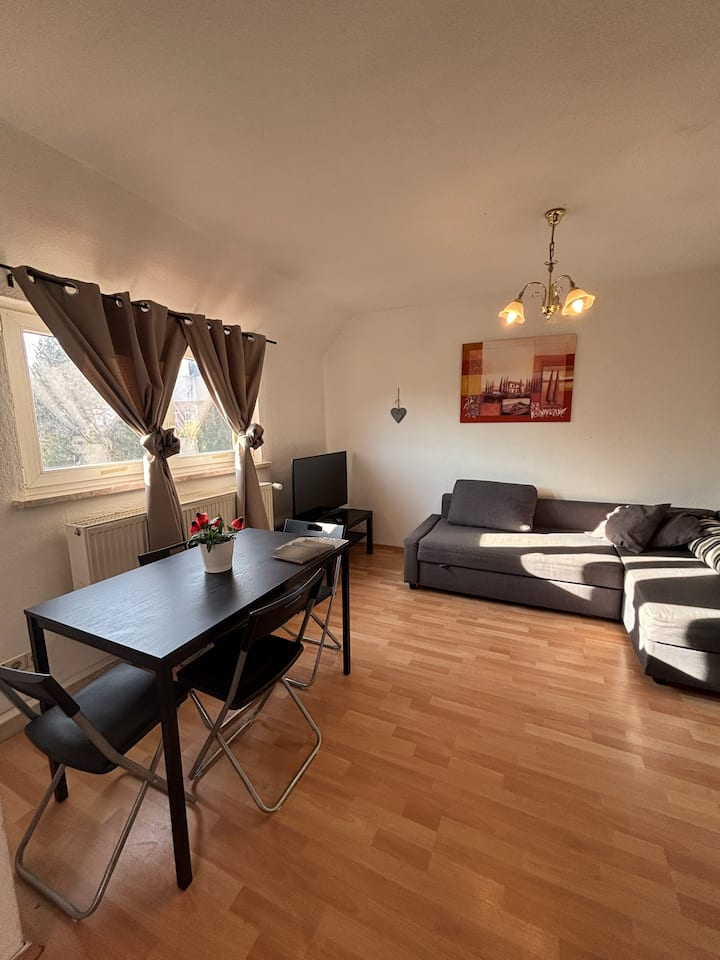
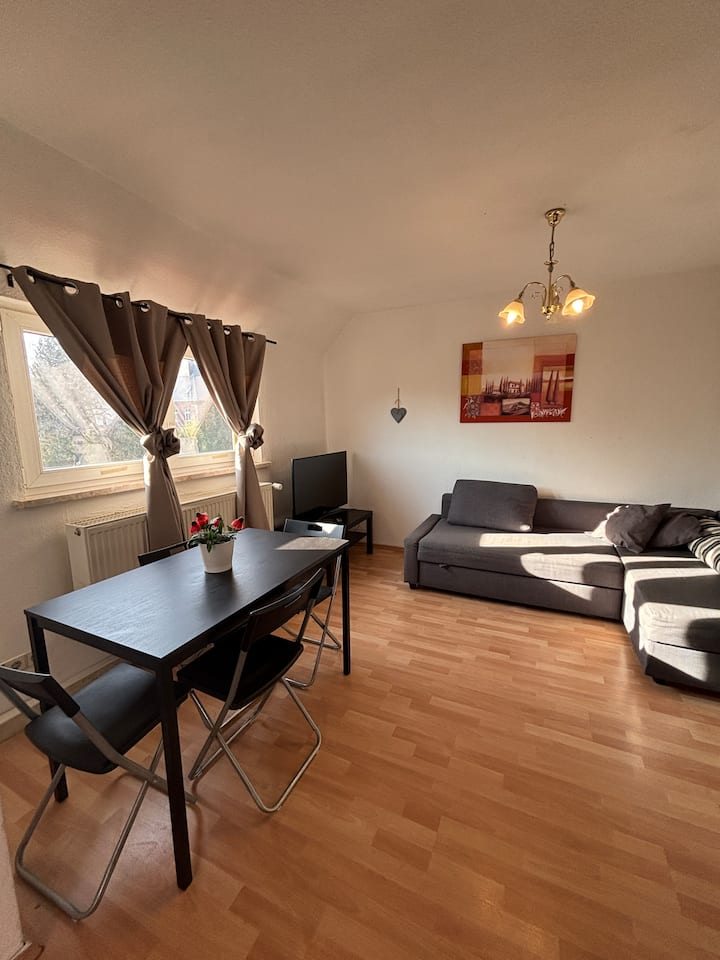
- hardback book [269,538,336,565]
